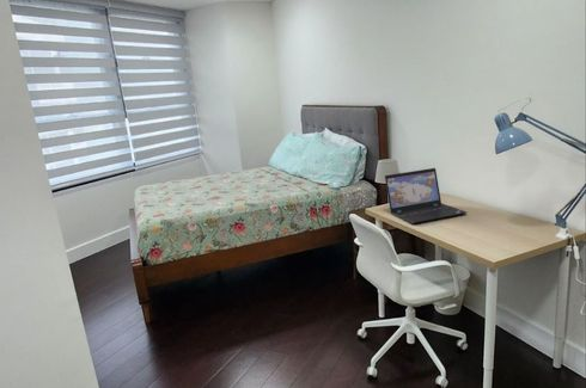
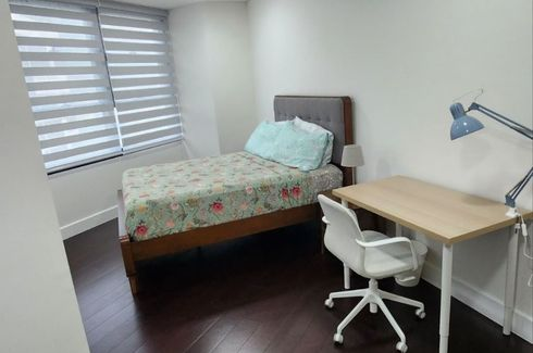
- laptop [384,167,468,224]
